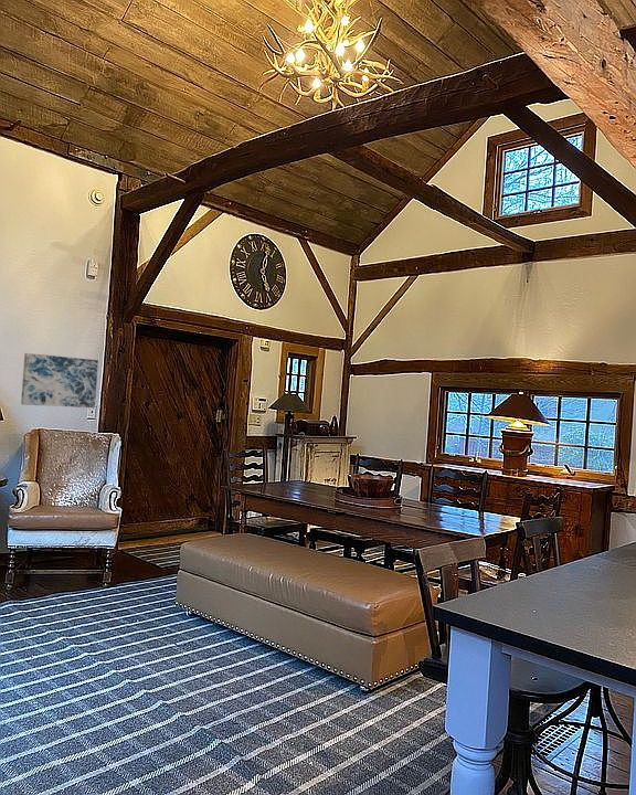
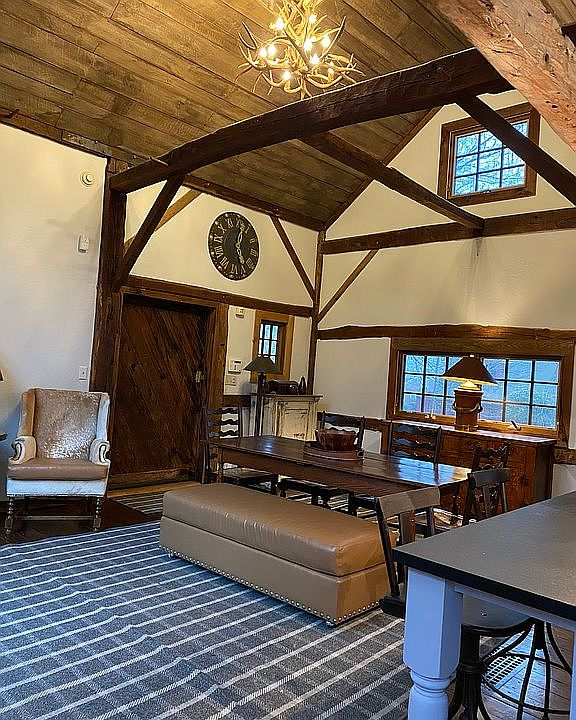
- wall art [20,352,99,409]
